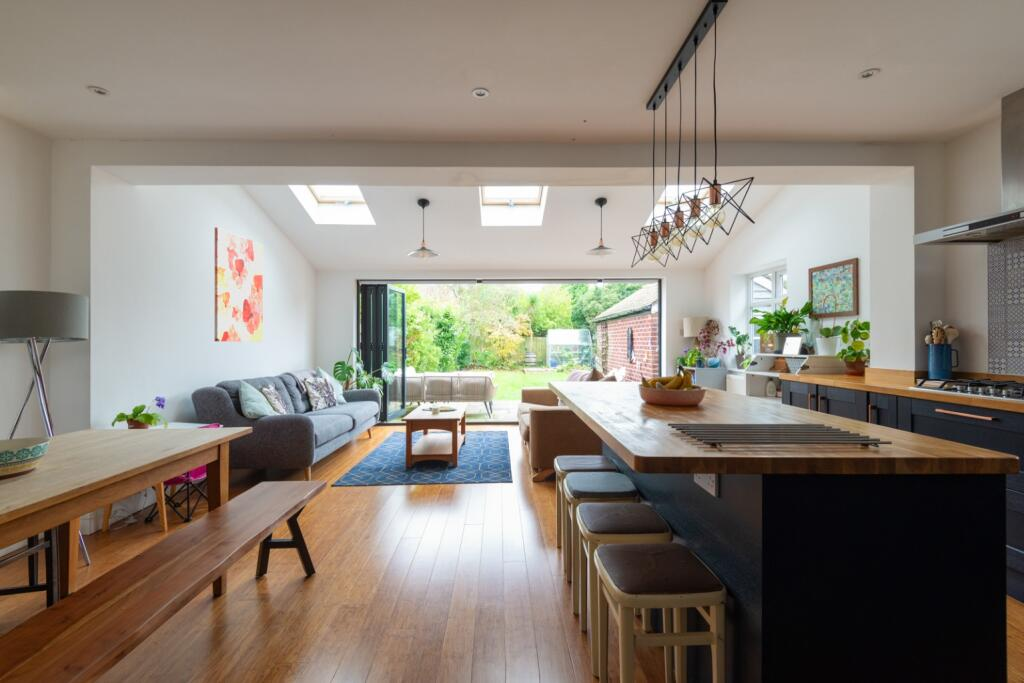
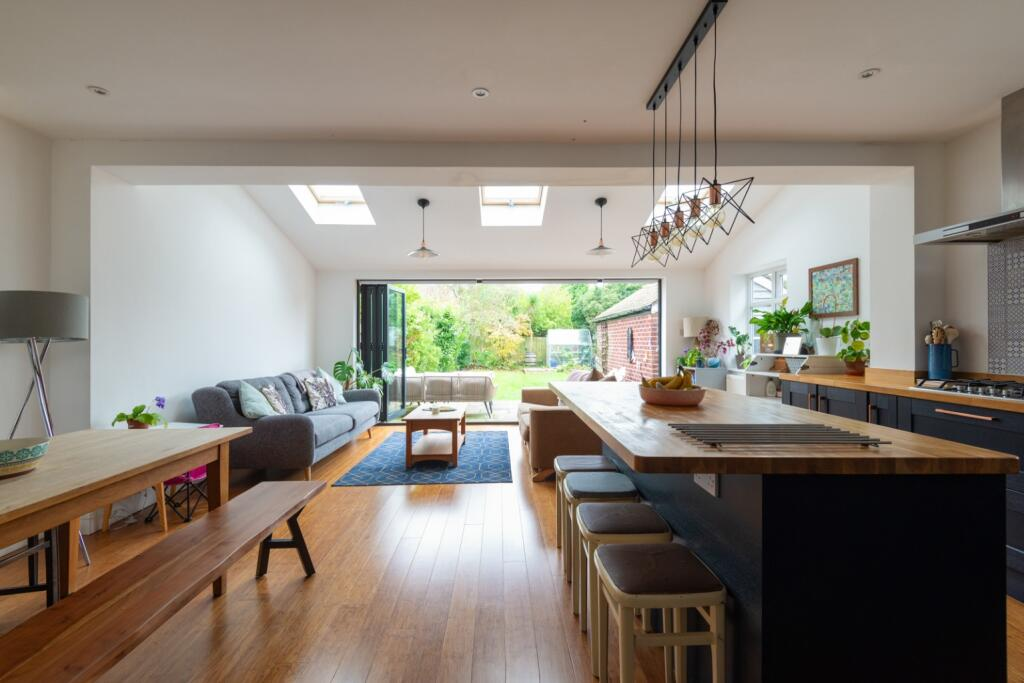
- wall art [214,227,264,343]
